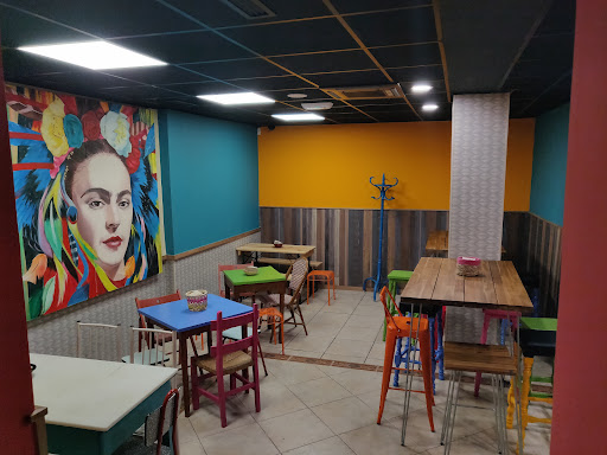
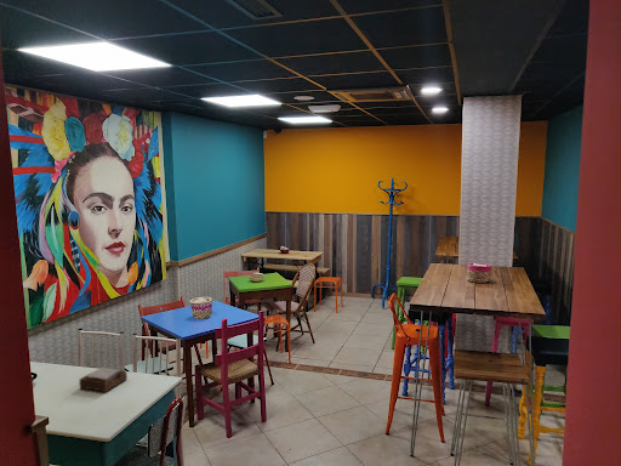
+ napkin holder [78,366,129,393]
